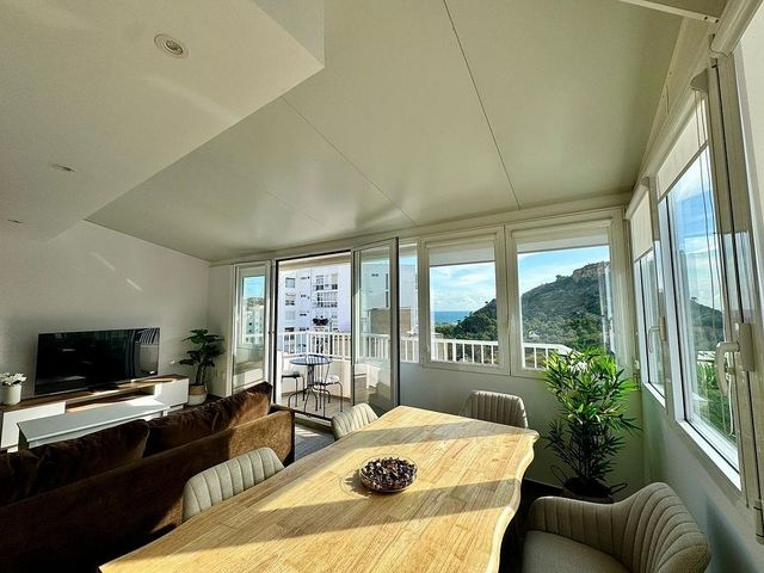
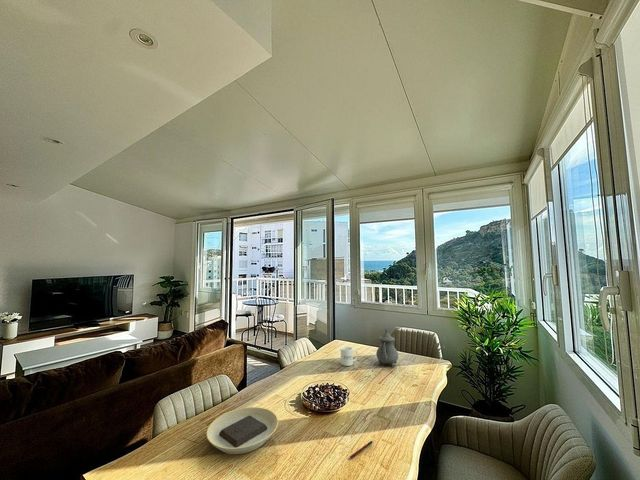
+ mug [340,346,359,367]
+ teapot [375,327,399,368]
+ pen [348,439,375,460]
+ plate [206,406,279,455]
